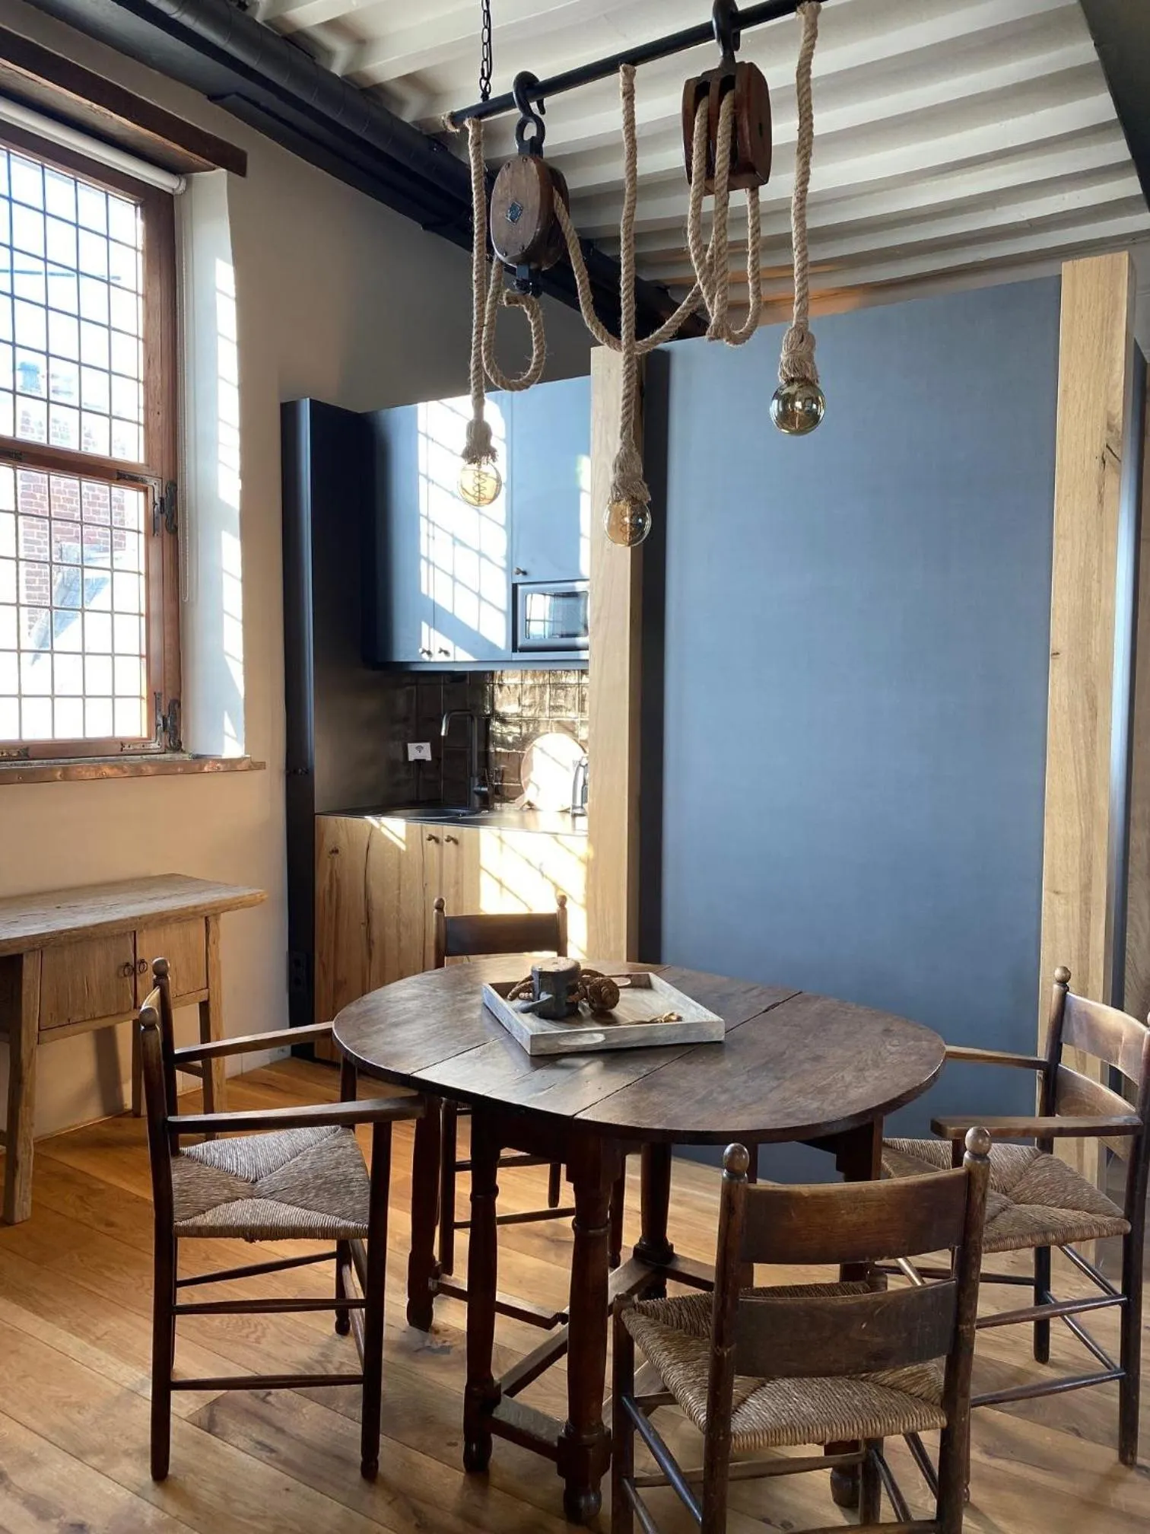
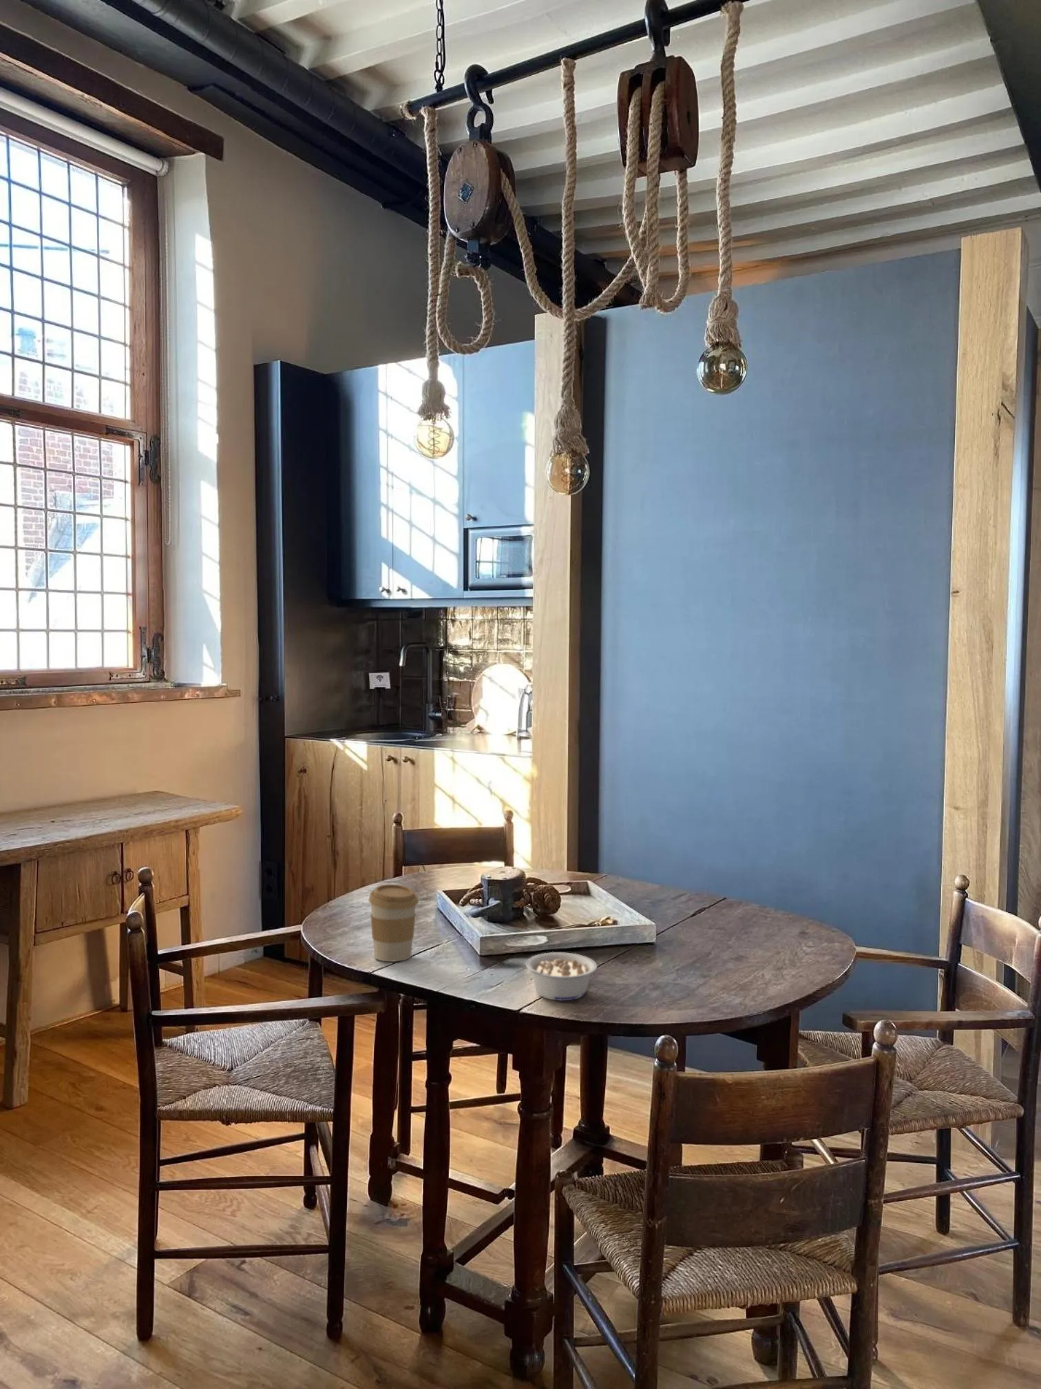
+ legume [525,952,598,1001]
+ coffee cup [367,884,419,961]
